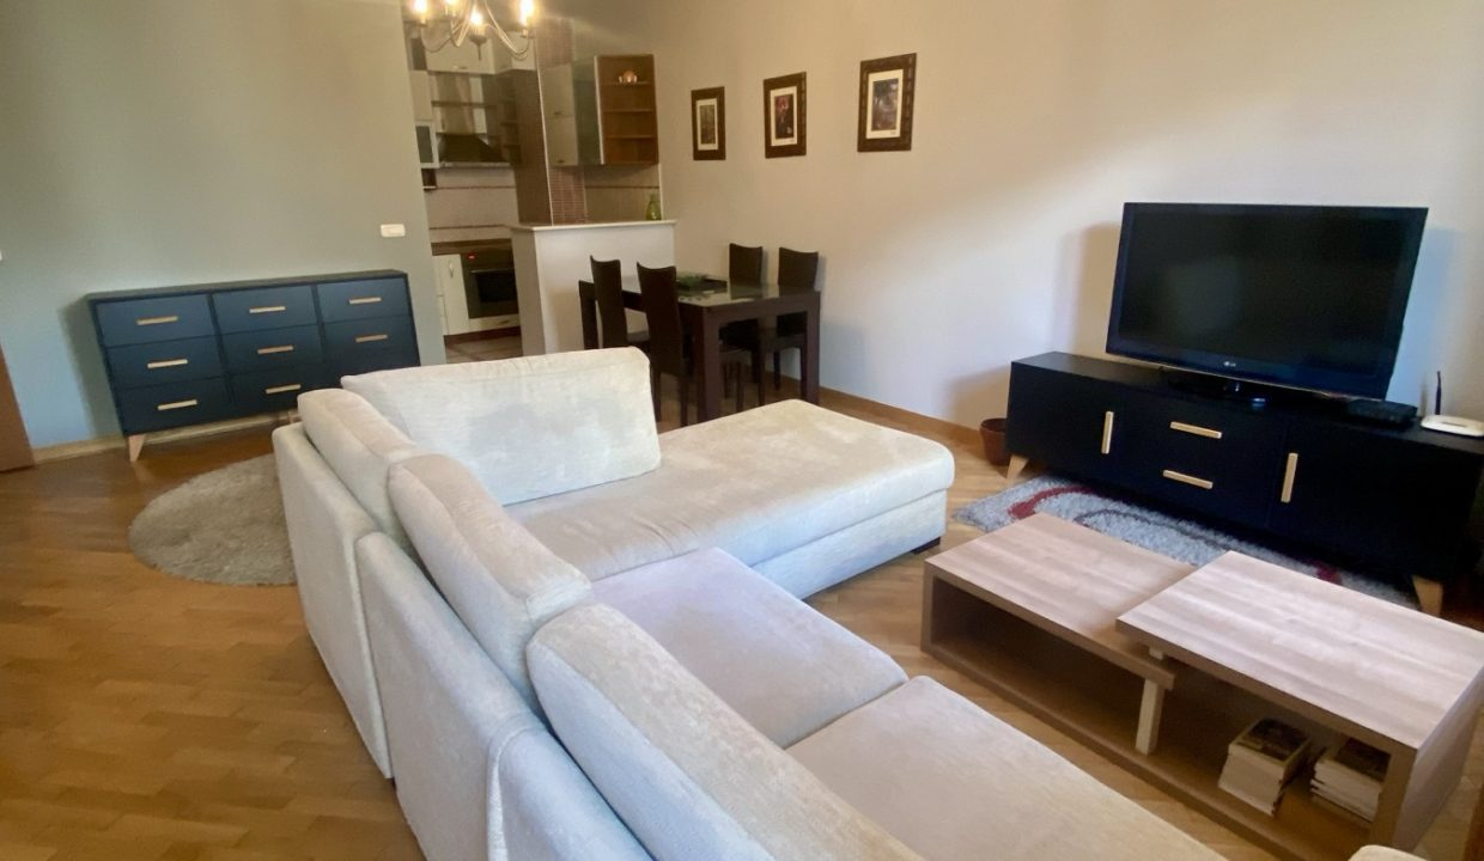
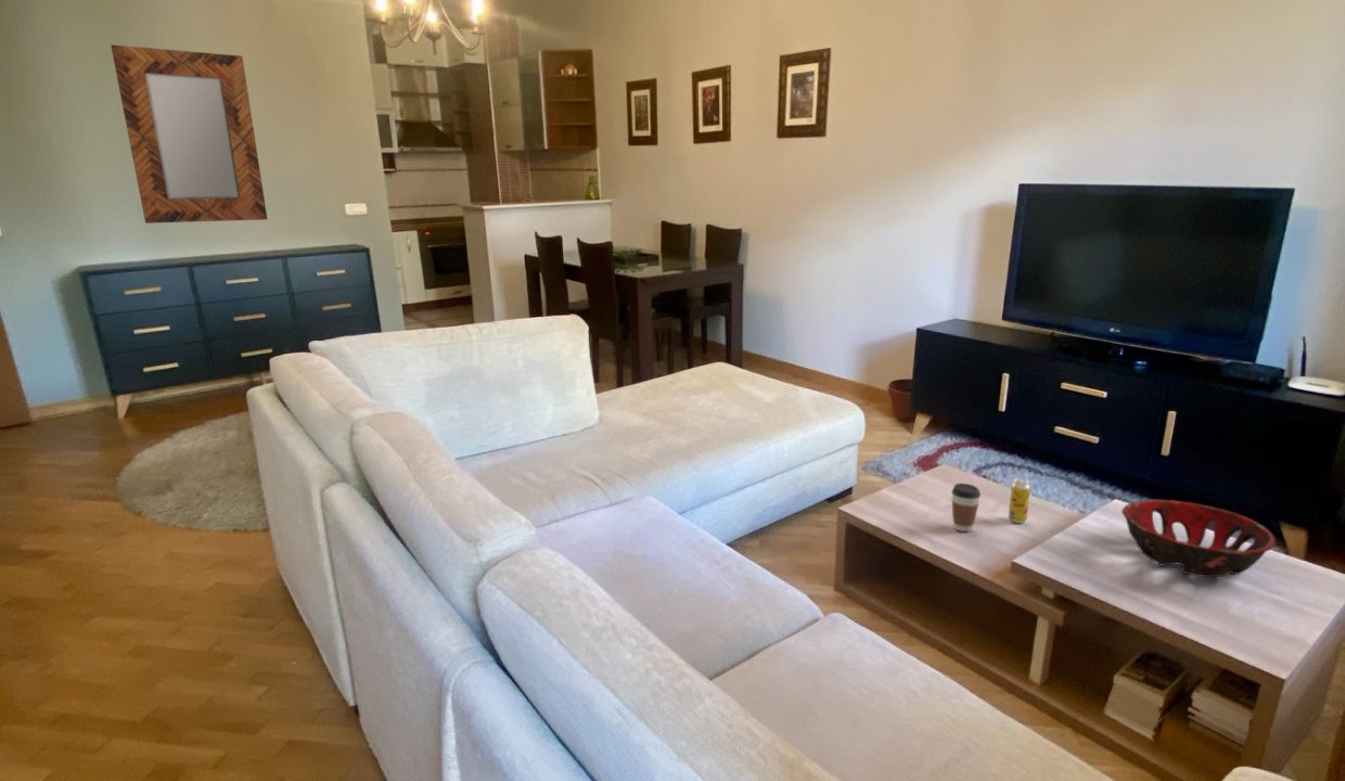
+ decorative bowl [1120,499,1277,578]
+ coffee cup [950,483,982,533]
+ beverage can [1008,477,1032,524]
+ home mirror [110,43,268,225]
